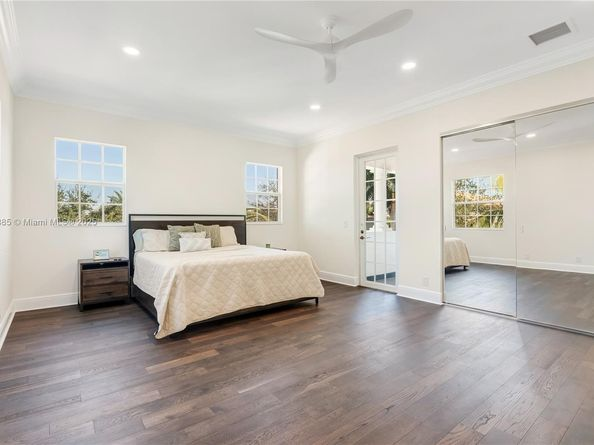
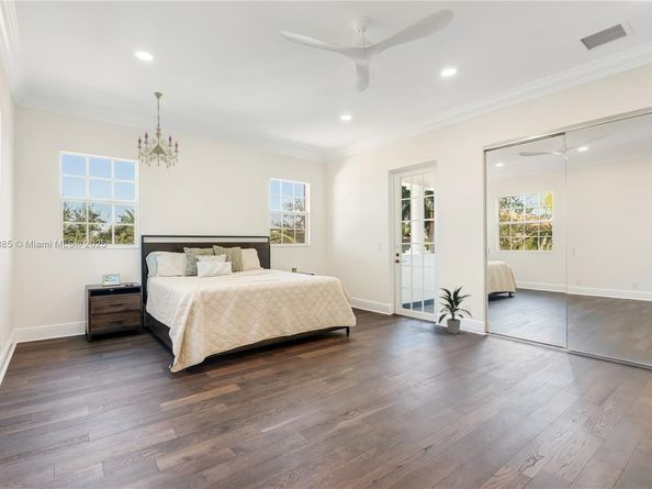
+ indoor plant [437,285,474,335]
+ chandelier [136,91,180,169]
